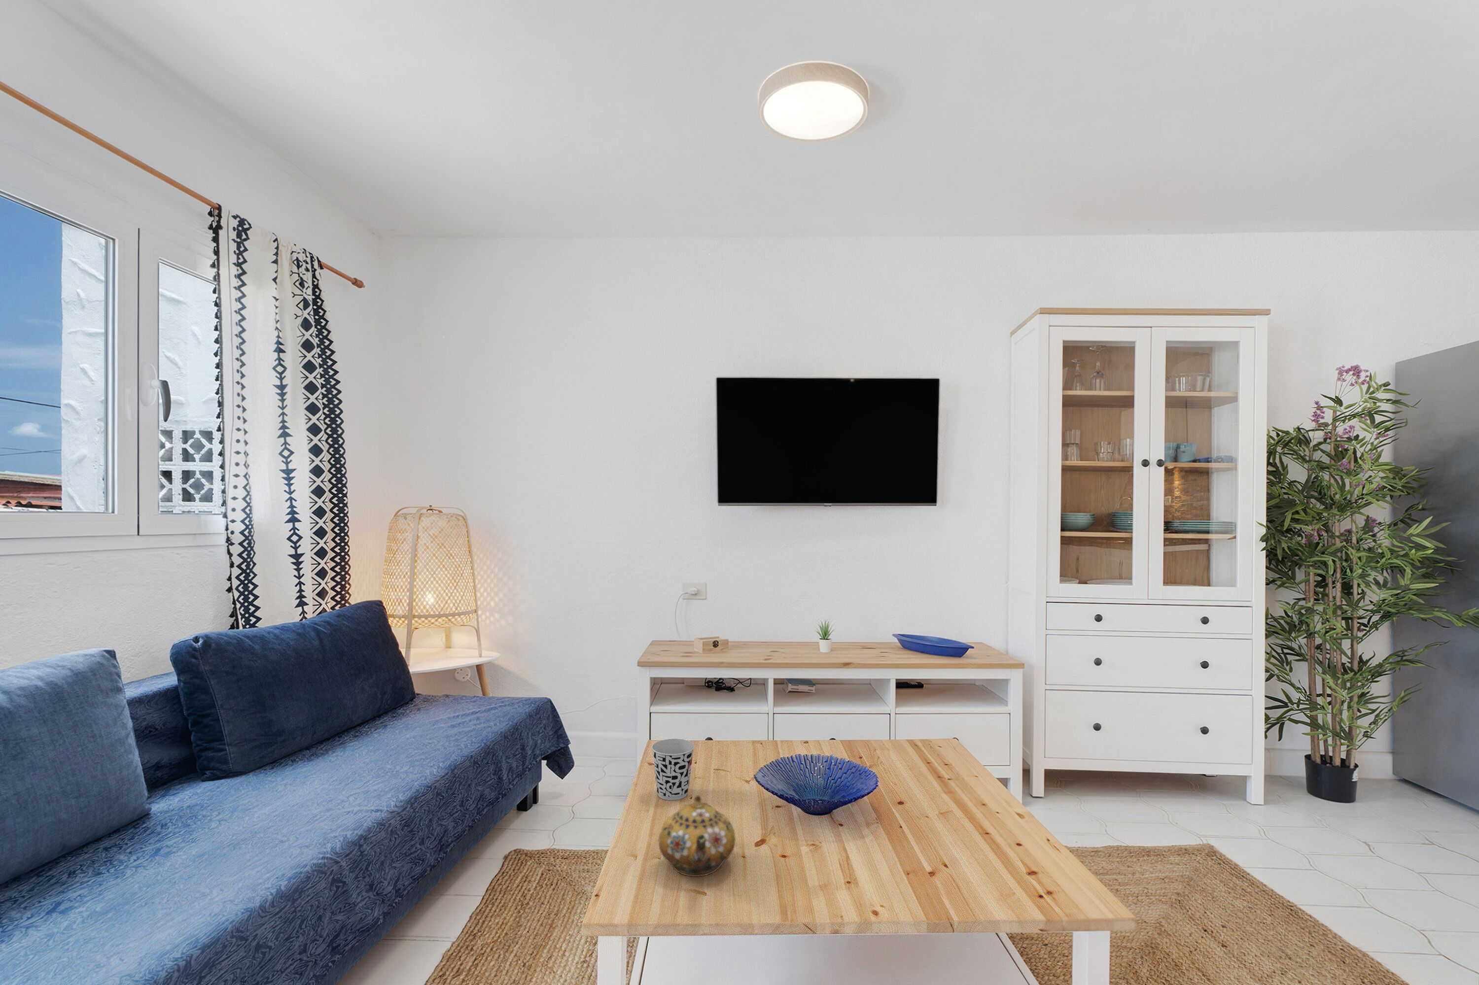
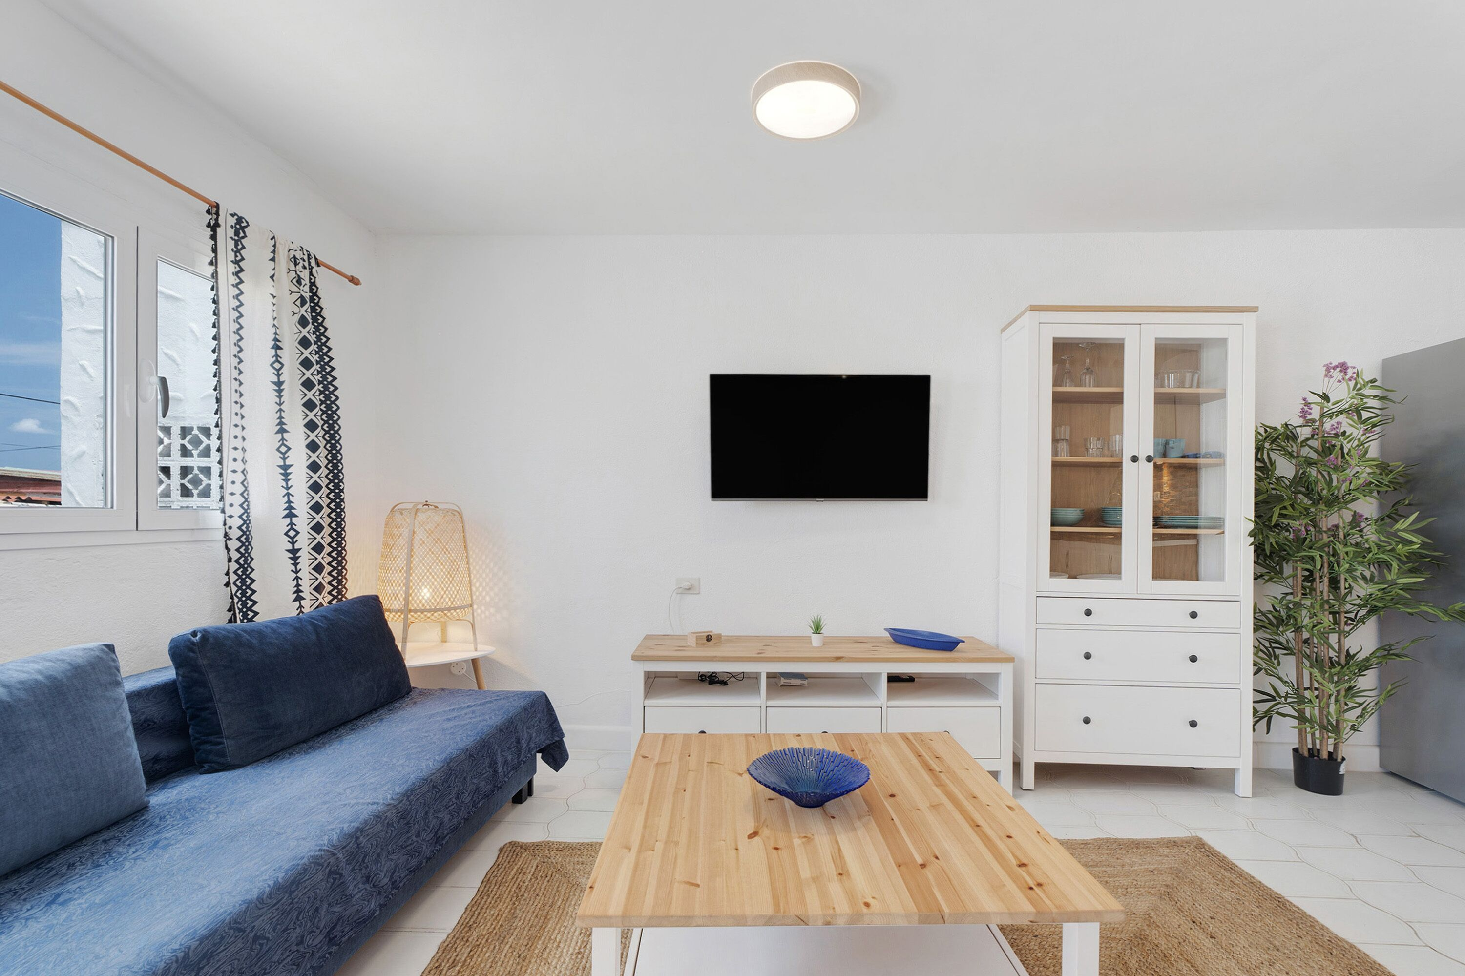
- cup [651,738,695,800]
- teapot [659,795,736,877]
